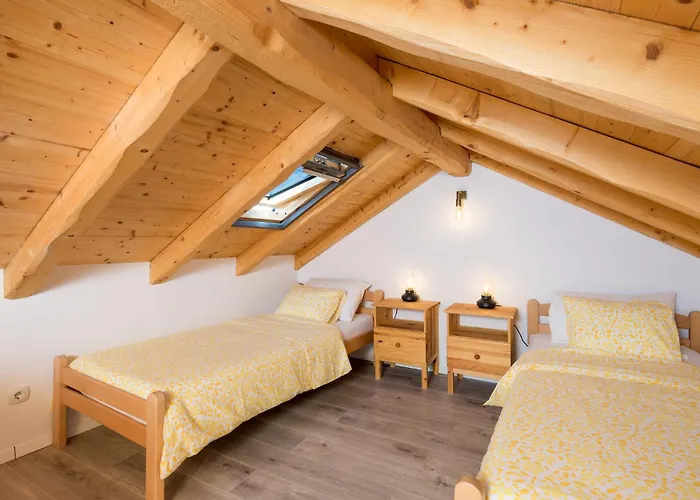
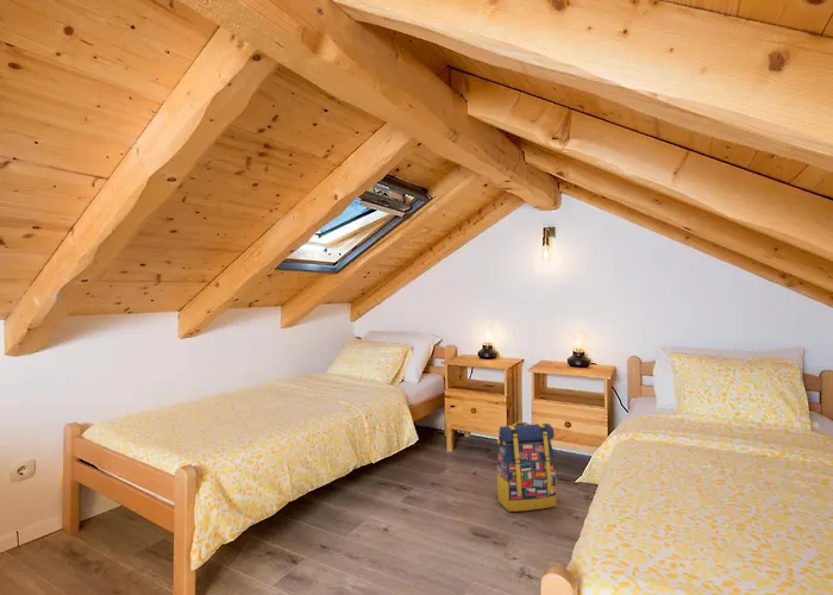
+ backpack [495,421,558,513]
